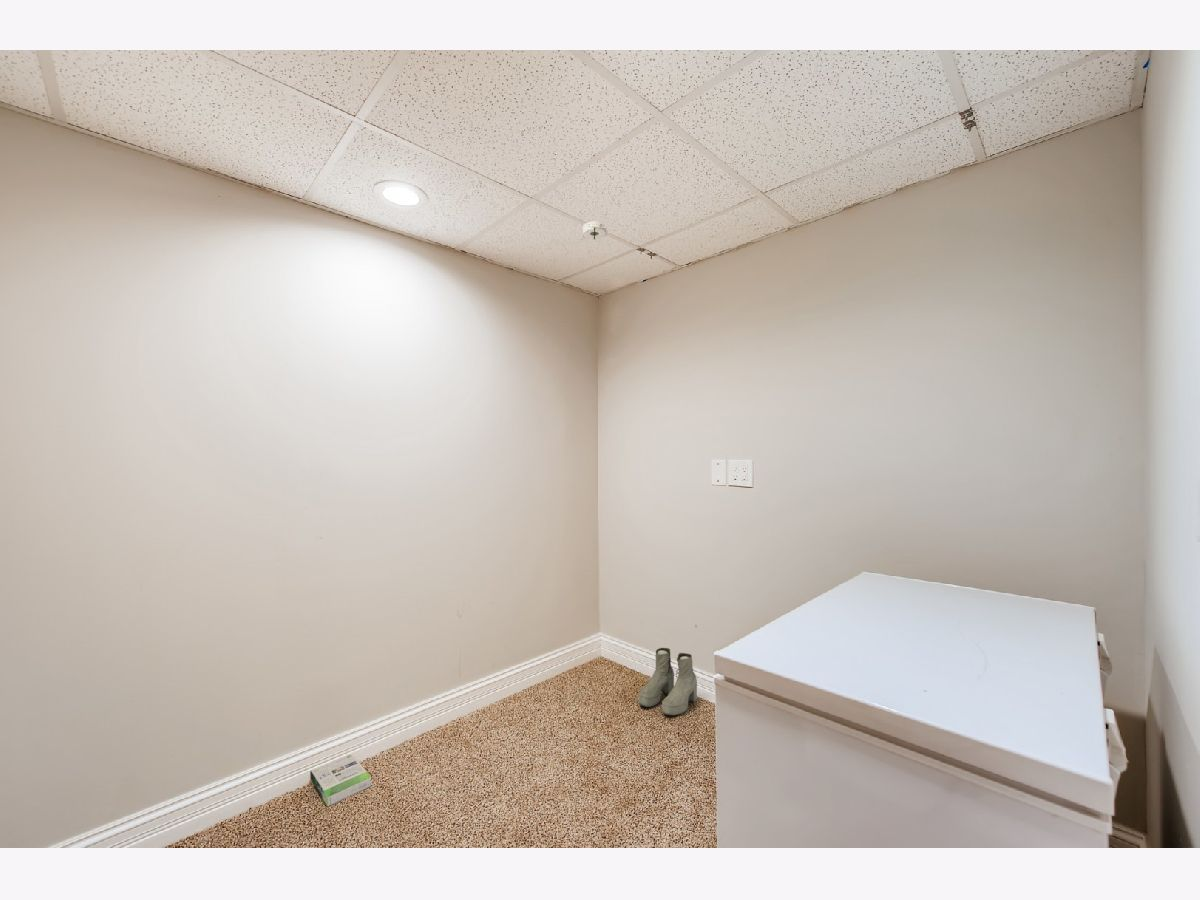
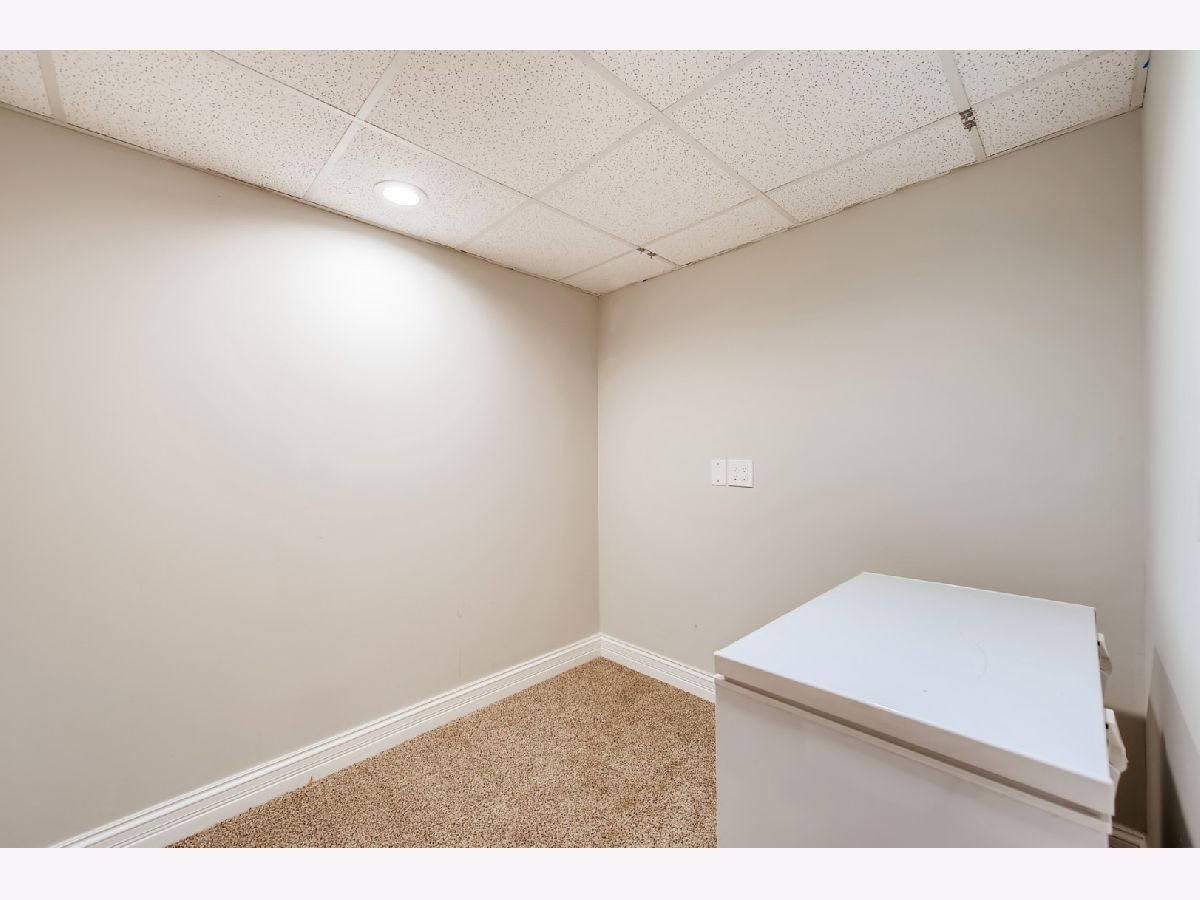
- smoke detector [579,221,609,241]
- box [309,753,372,807]
- boots [637,647,698,716]
